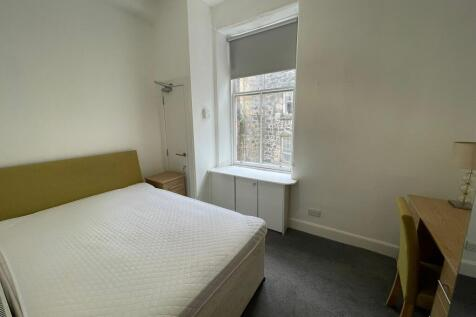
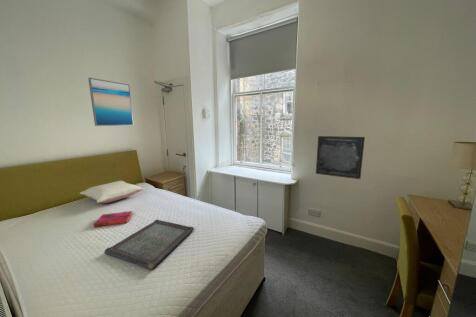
+ wall art [87,77,135,127]
+ pillow [78,180,145,204]
+ hardback book [93,210,133,228]
+ wall art [315,135,366,180]
+ serving tray [103,219,195,270]
